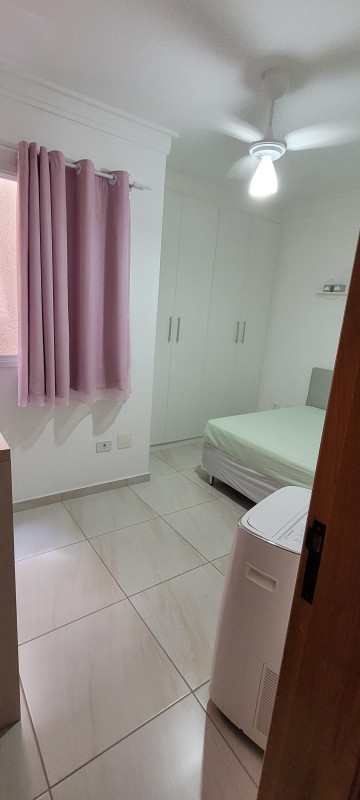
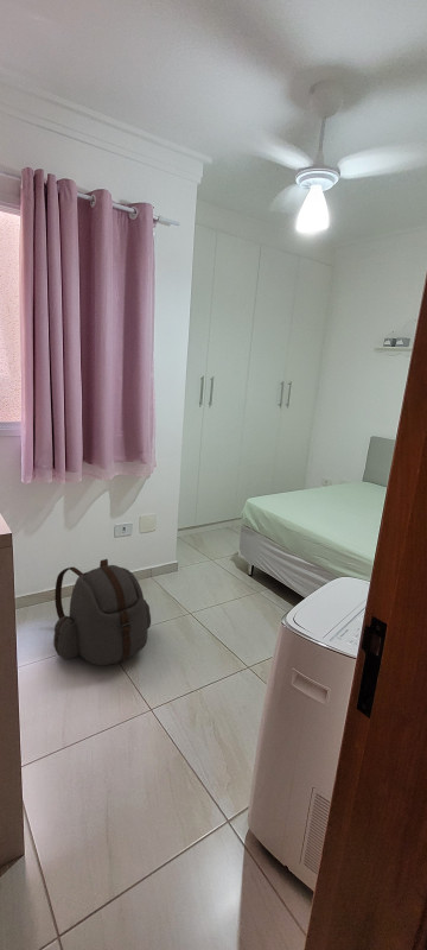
+ backpack [52,558,152,666]
